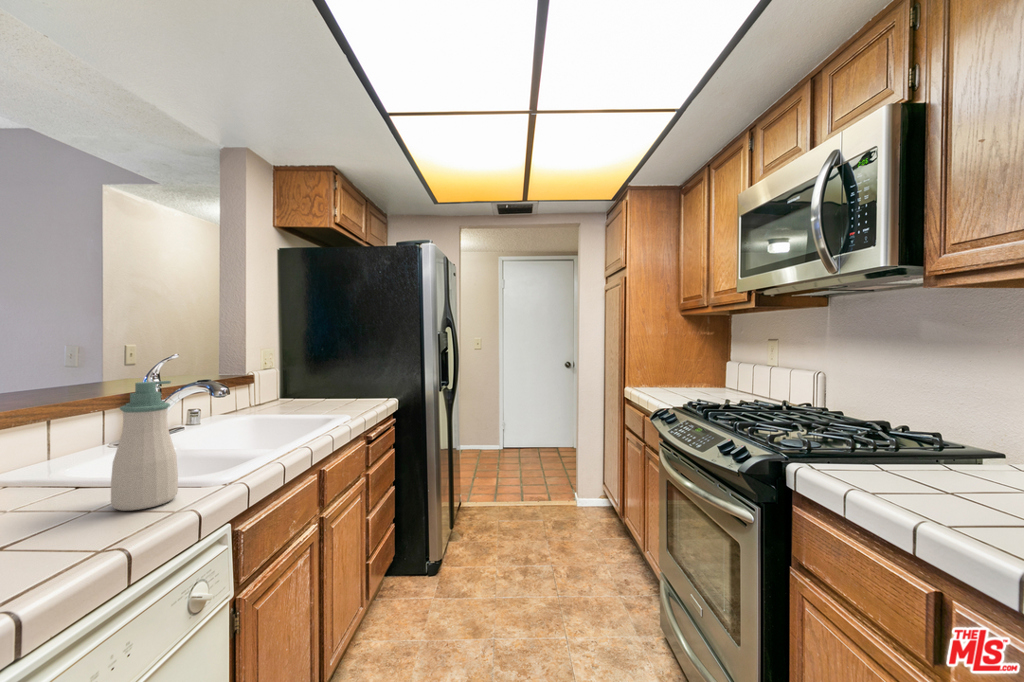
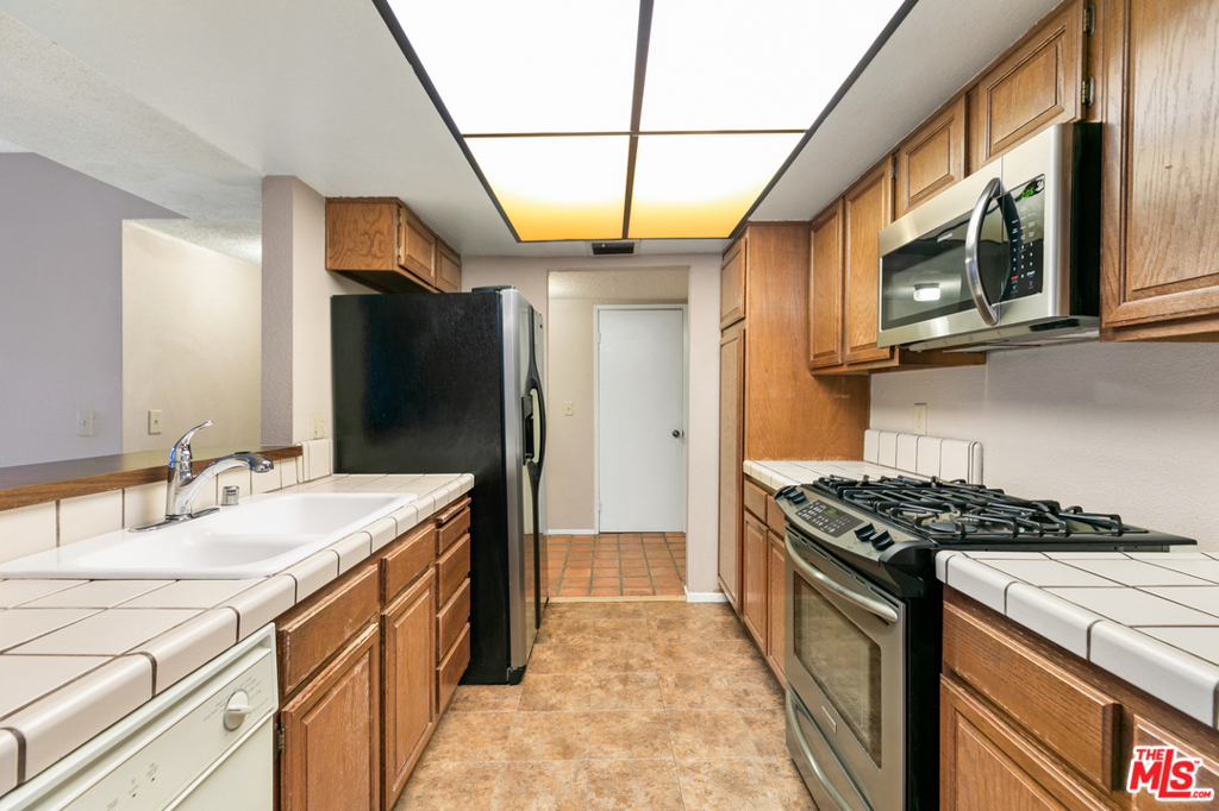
- soap bottle [110,380,179,511]
